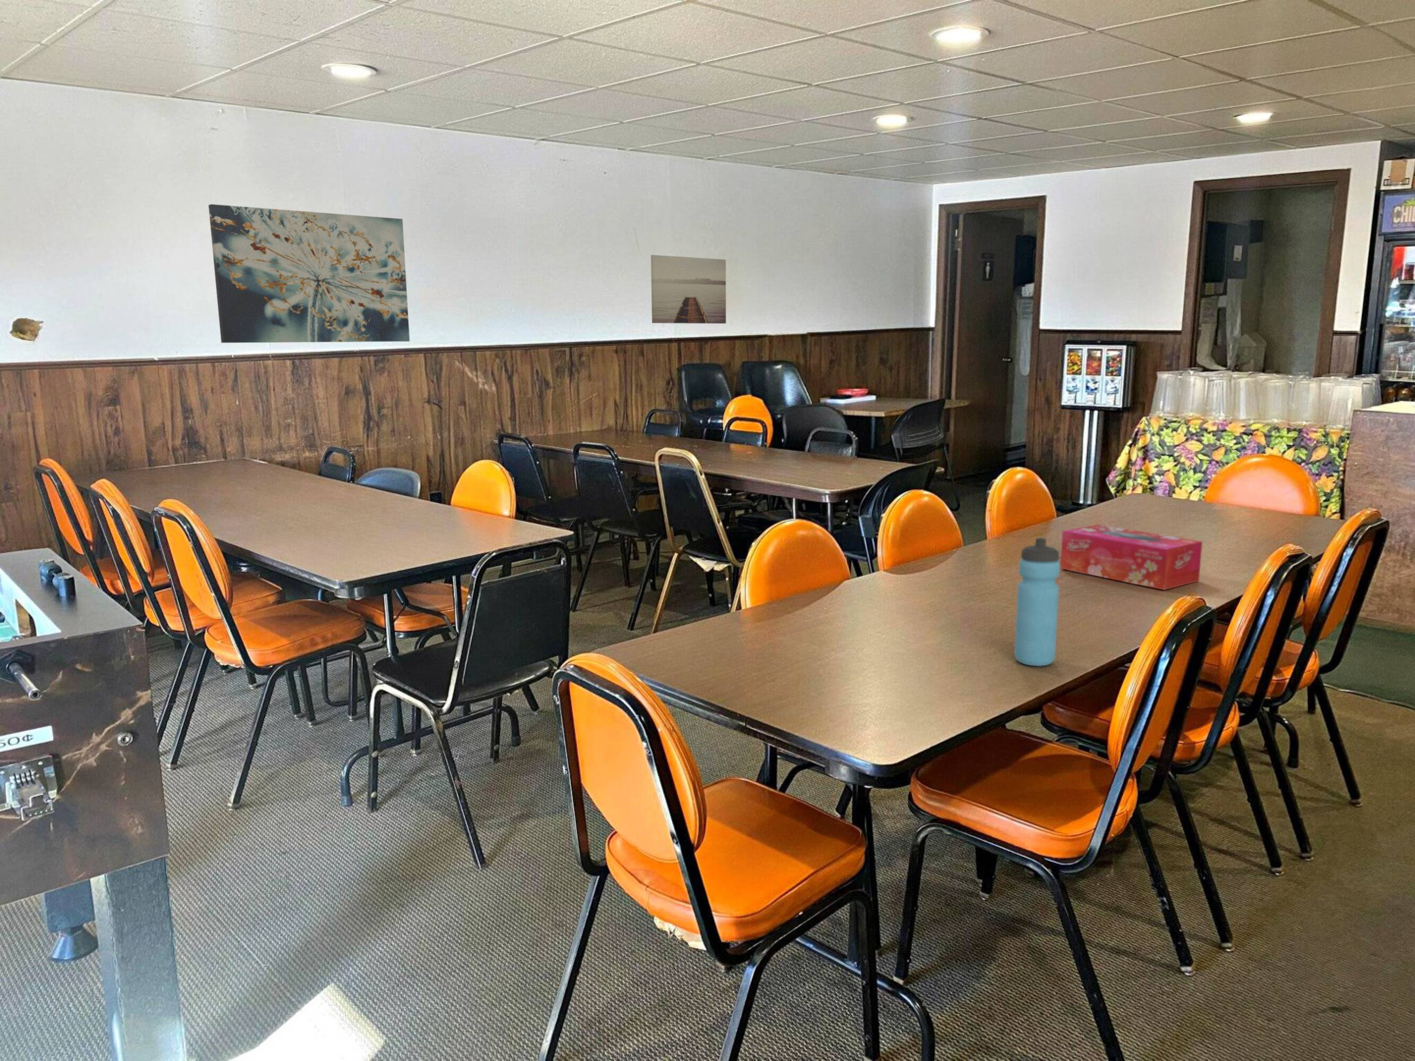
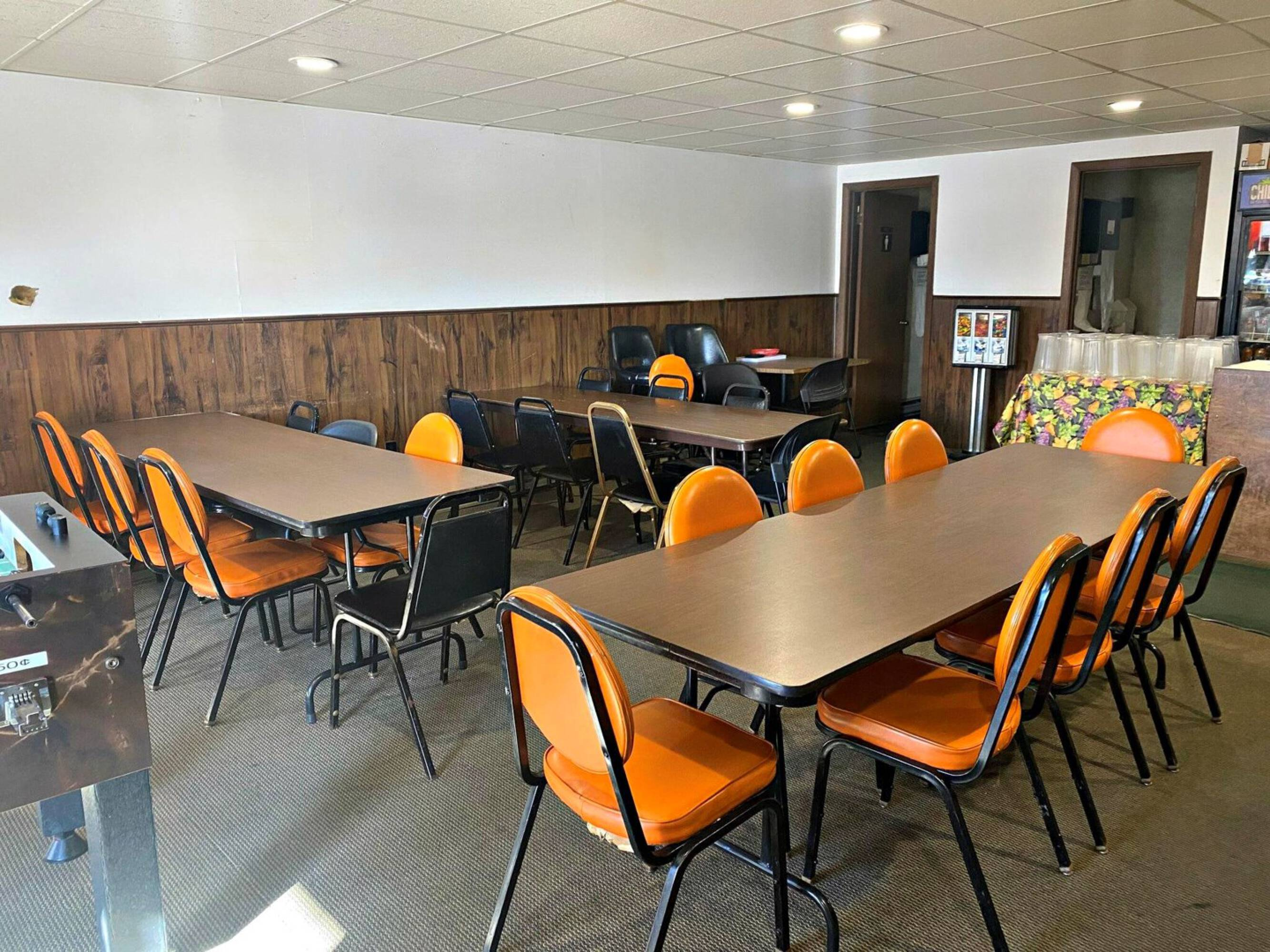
- water bottle [1014,537,1061,666]
- tissue box [1060,524,1203,591]
- wall art [651,254,726,324]
- wall art [208,204,410,343]
